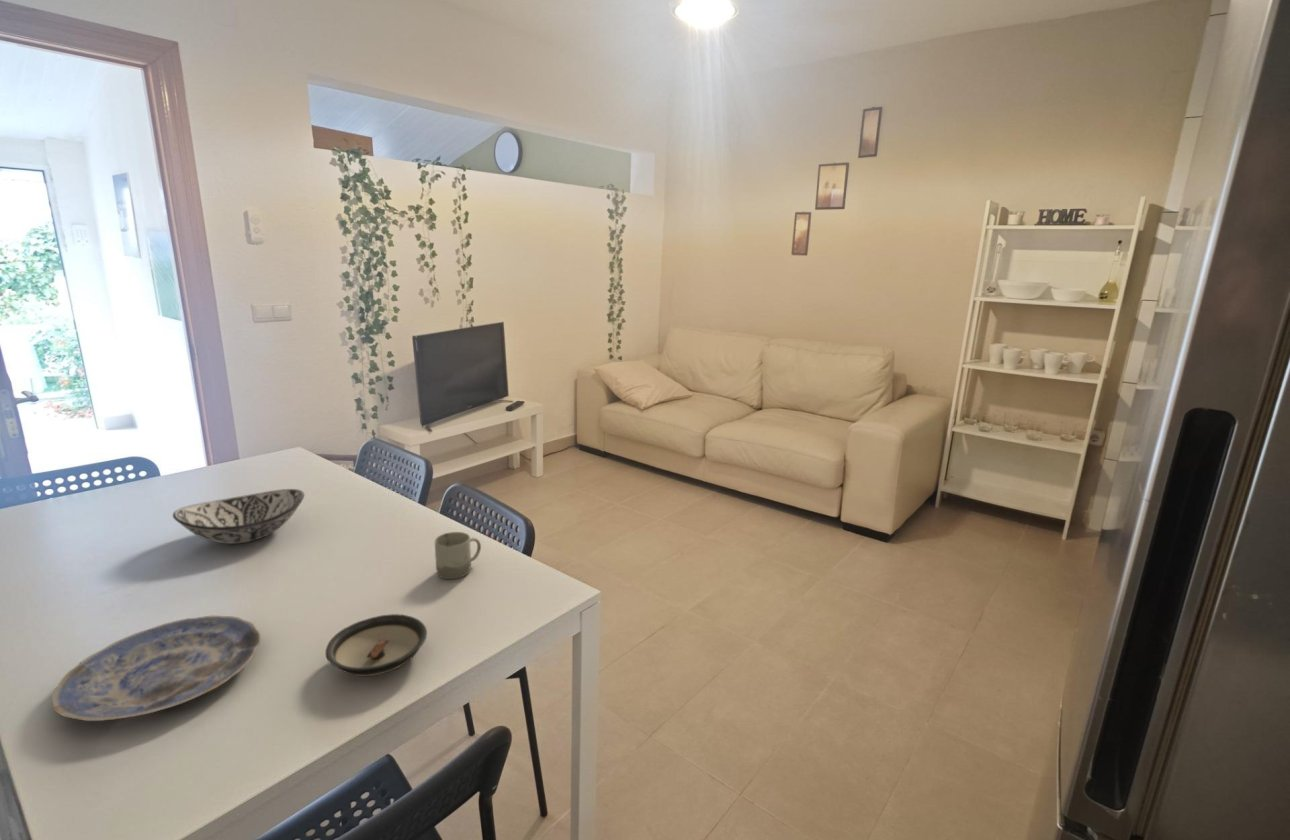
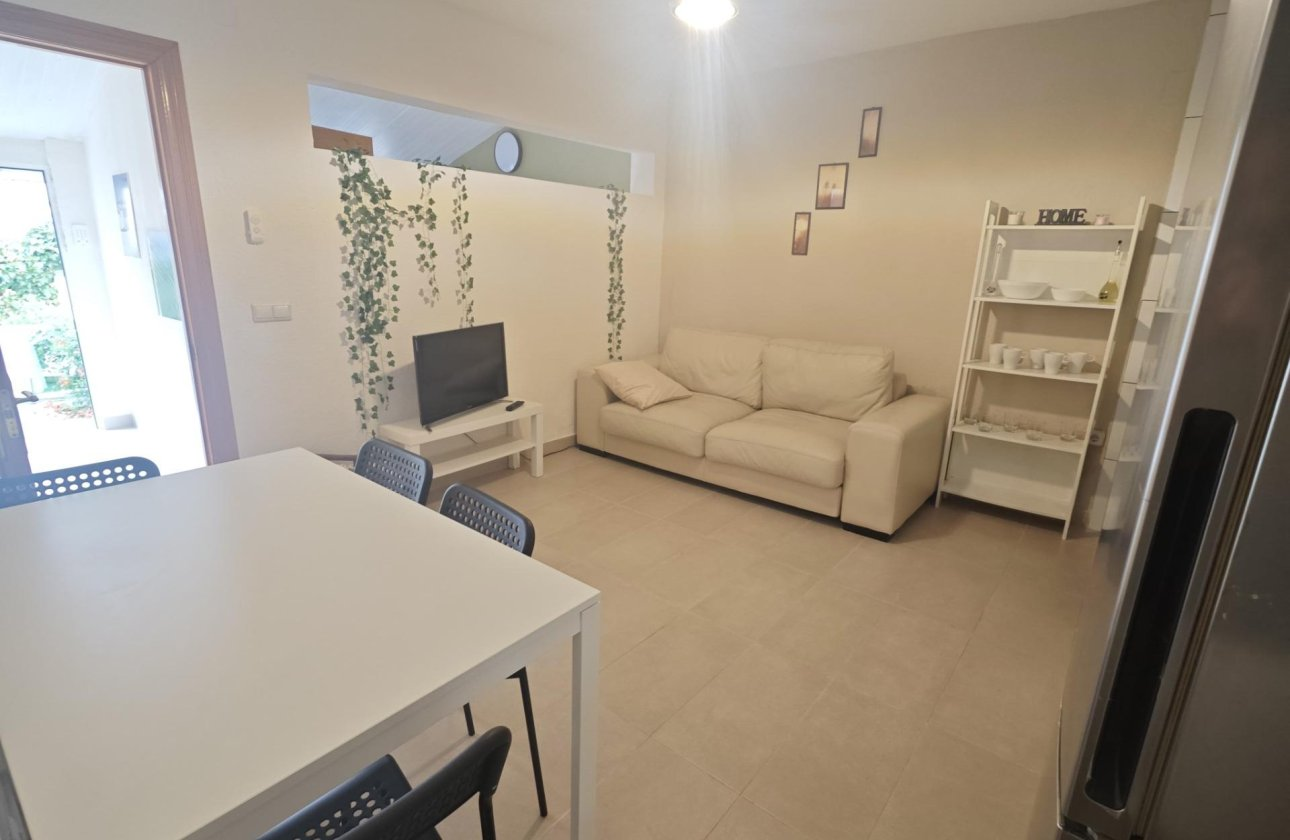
- saucer [324,613,428,677]
- plate [51,614,261,722]
- decorative bowl [172,488,305,545]
- cup [434,531,482,580]
